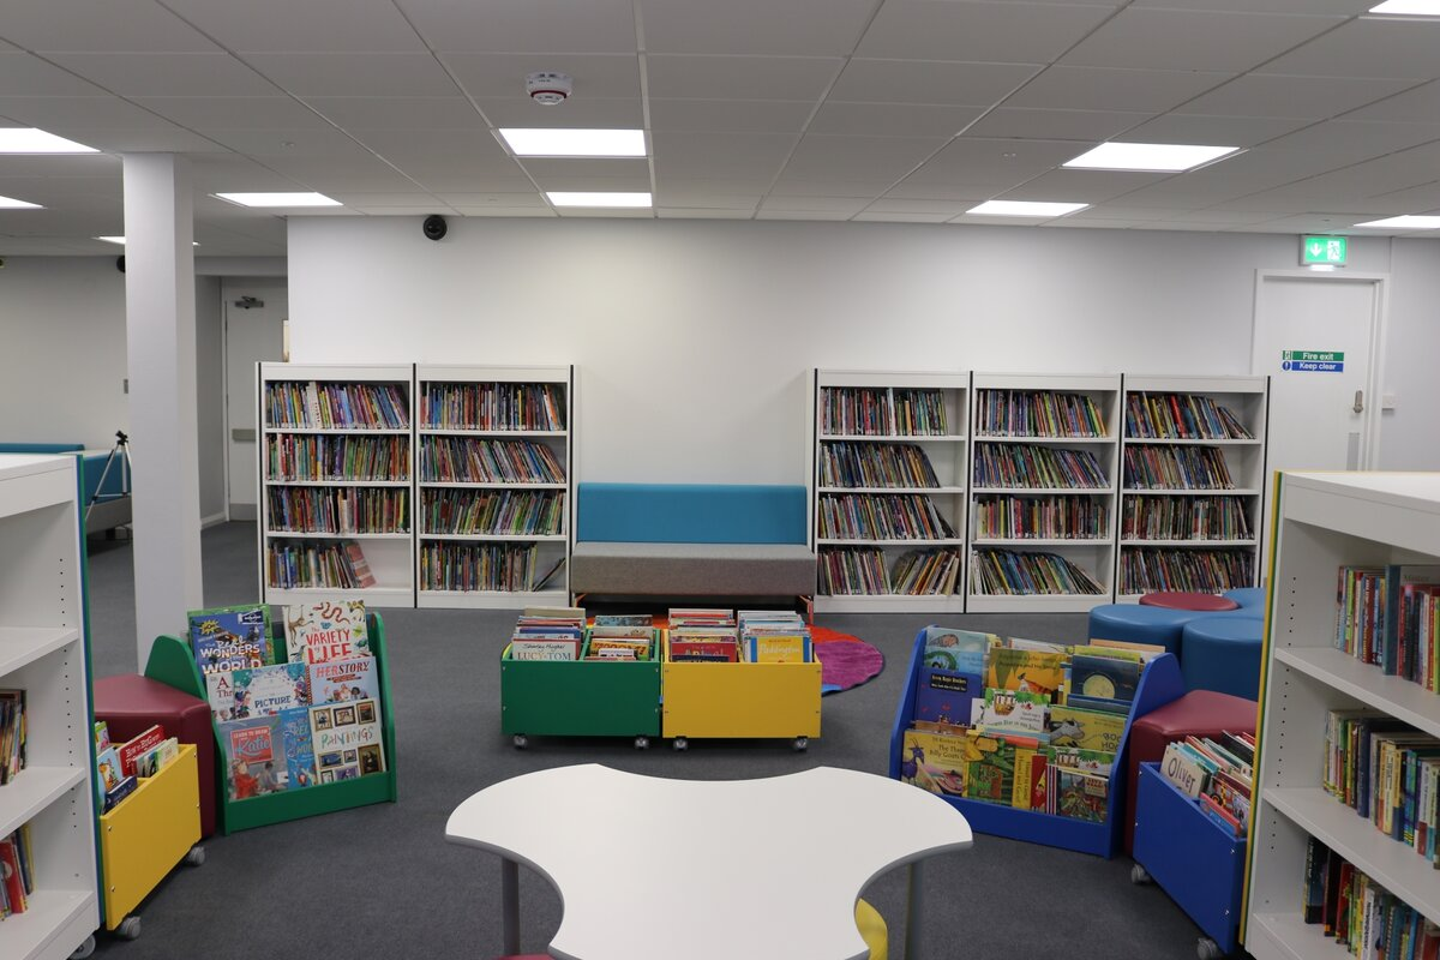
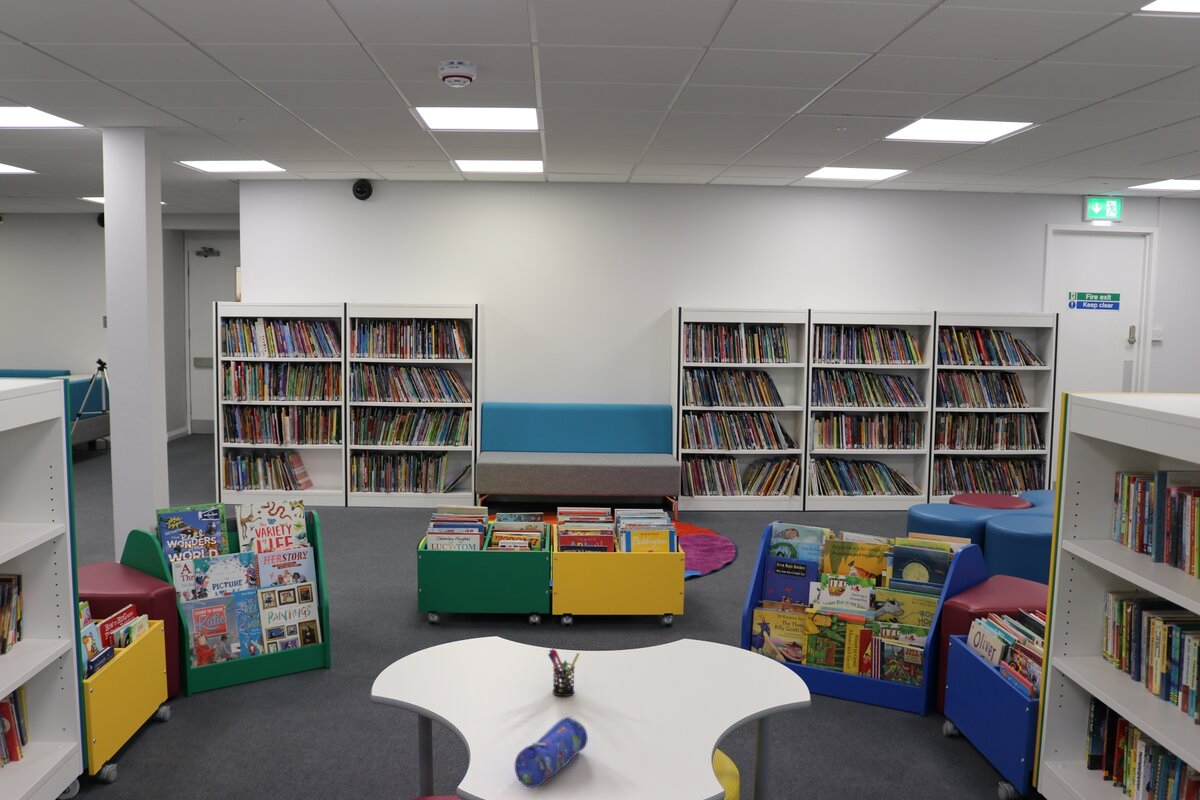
+ pen holder [547,648,580,697]
+ pencil case [514,716,589,789]
